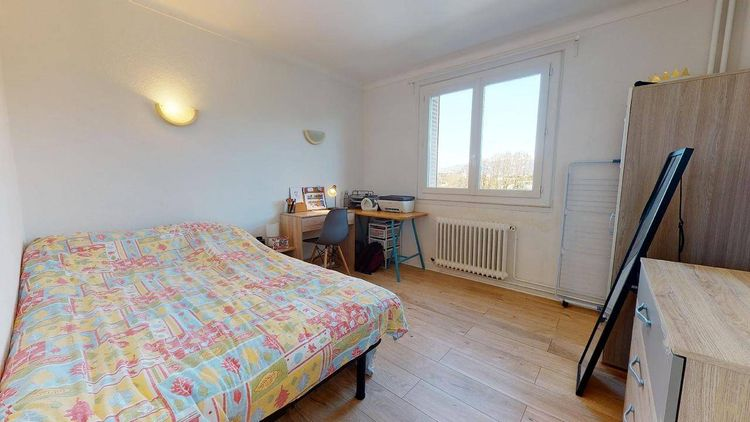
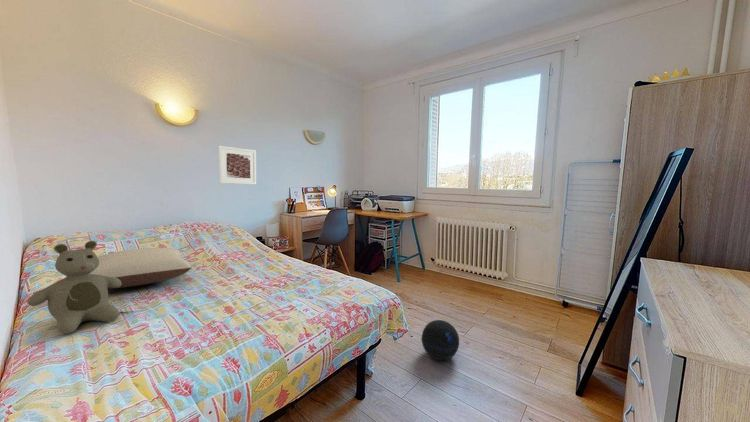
+ ball [421,319,460,361]
+ pillow [90,247,193,290]
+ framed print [218,145,257,185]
+ teddy bear [26,240,122,335]
